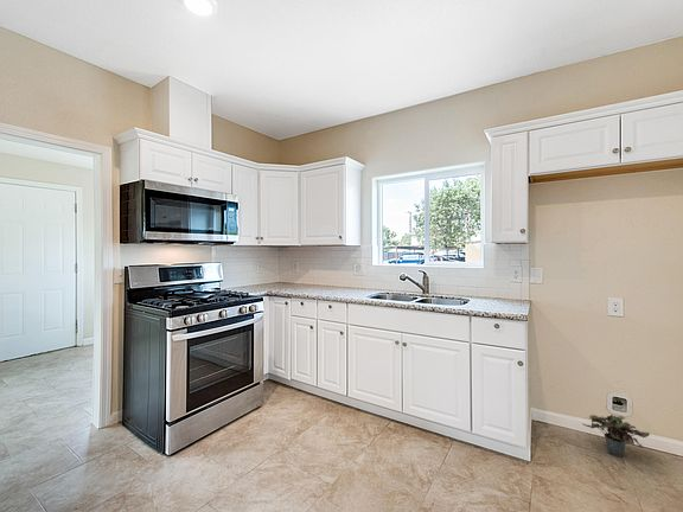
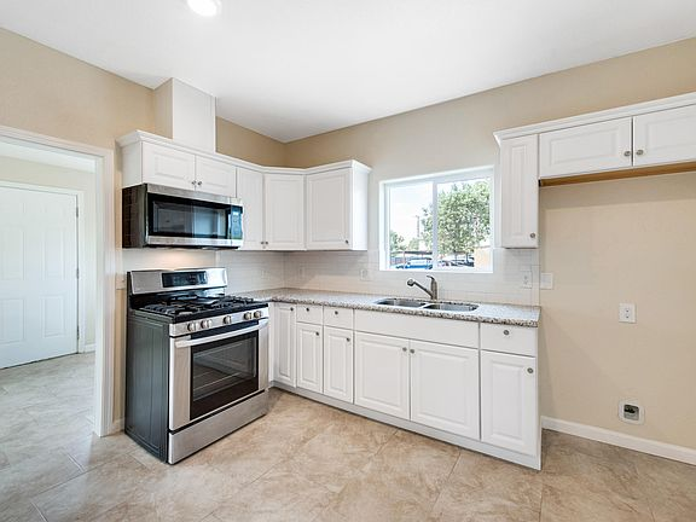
- potted plant [581,414,651,457]
